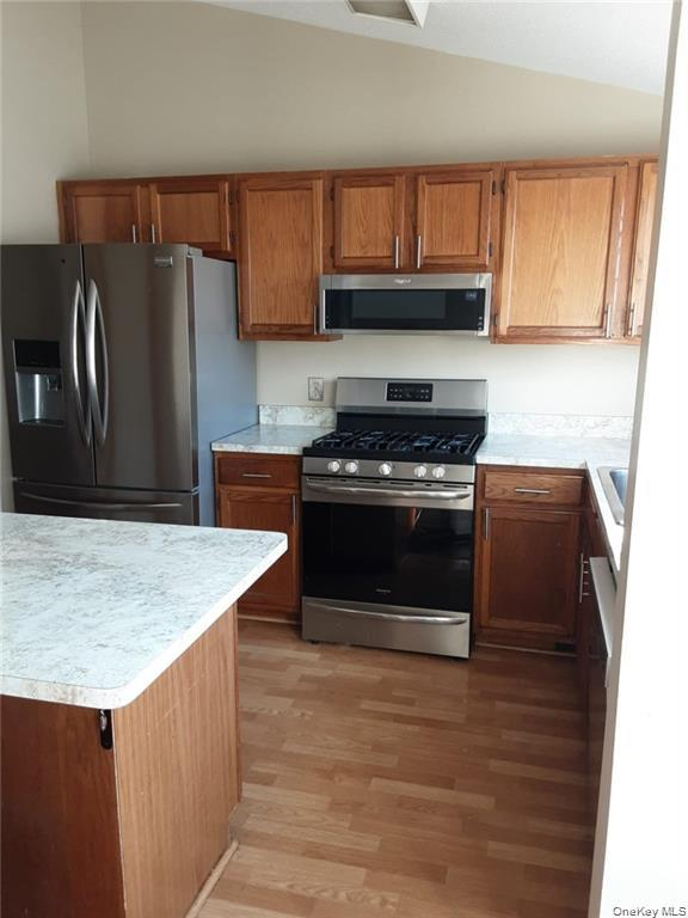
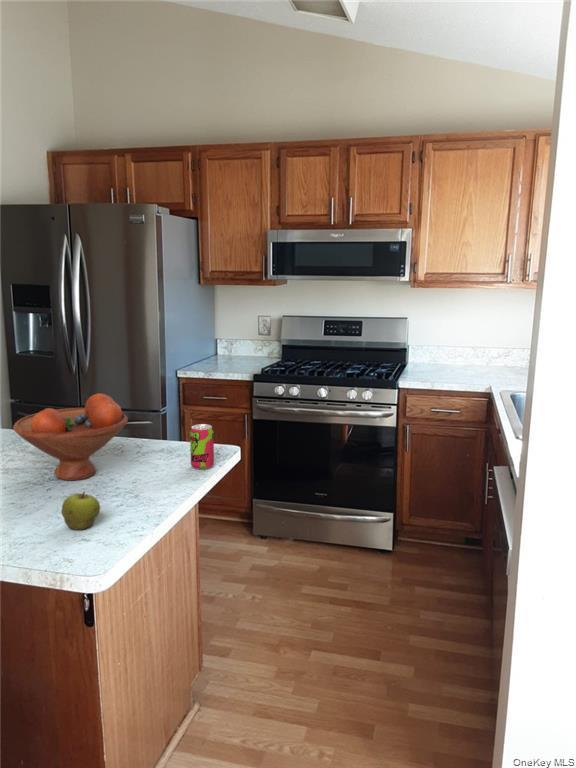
+ beverage can [189,423,215,470]
+ apple [61,490,101,531]
+ fruit bowl [12,393,129,481]
